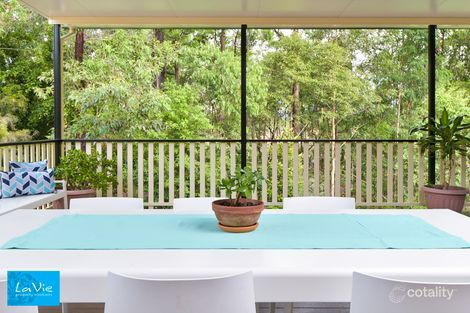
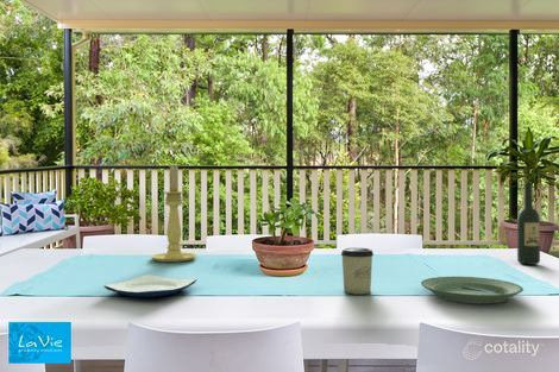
+ cup [340,246,375,295]
+ plate [420,276,525,304]
+ candle holder [150,165,199,263]
+ wine bottle [516,181,541,266]
+ plate [102,273,197,298]
